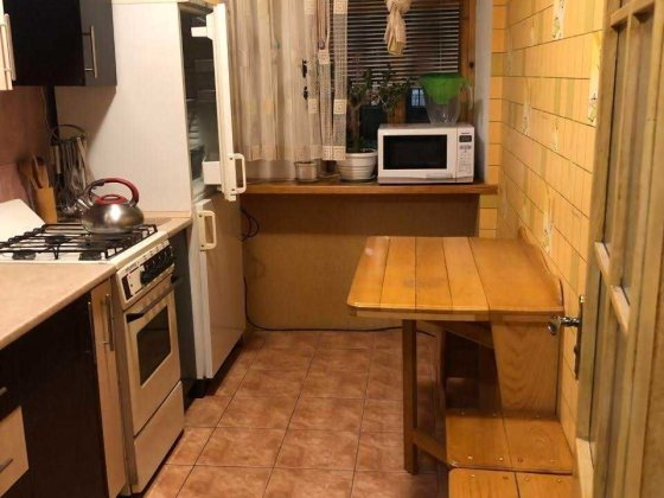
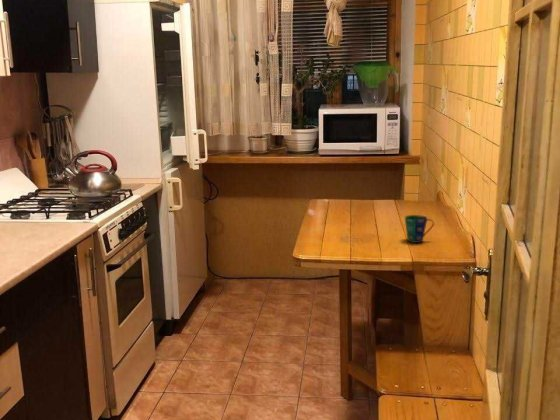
+ cup [404,214,435,244]
